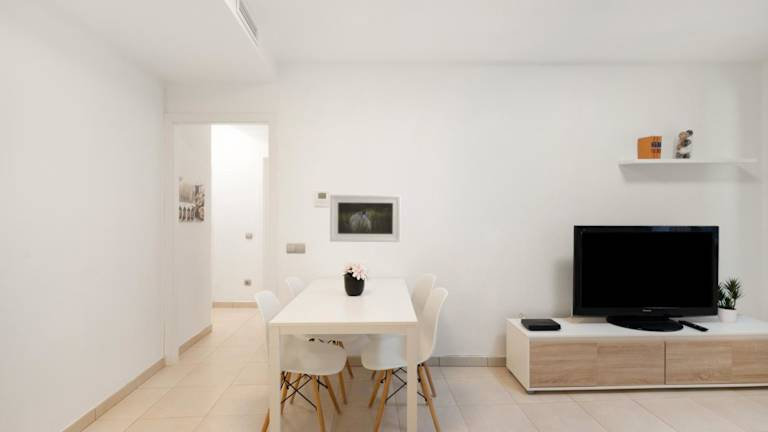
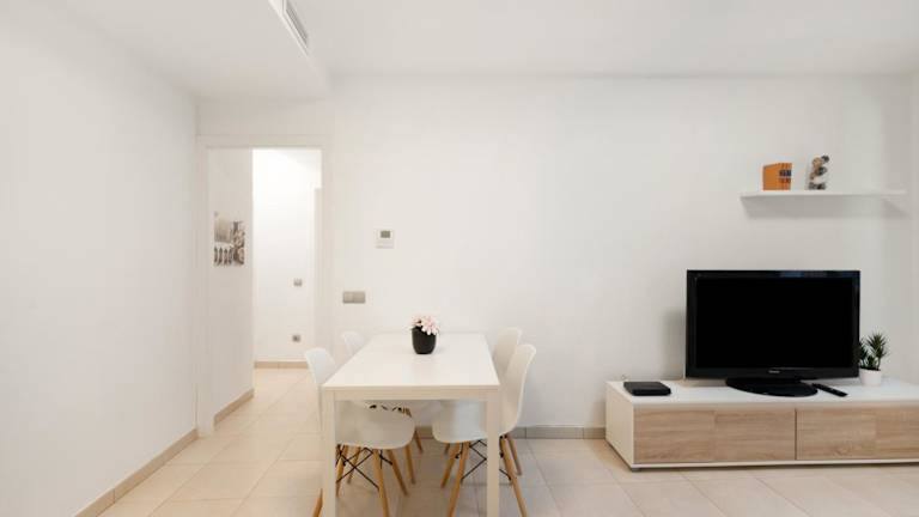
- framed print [329,194,402,243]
